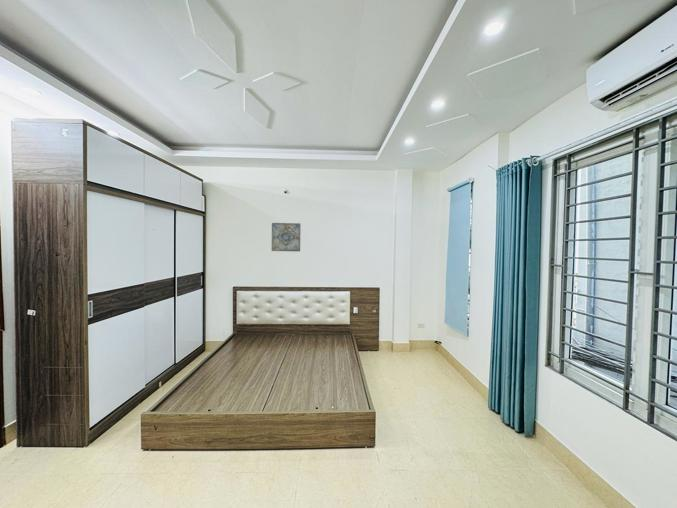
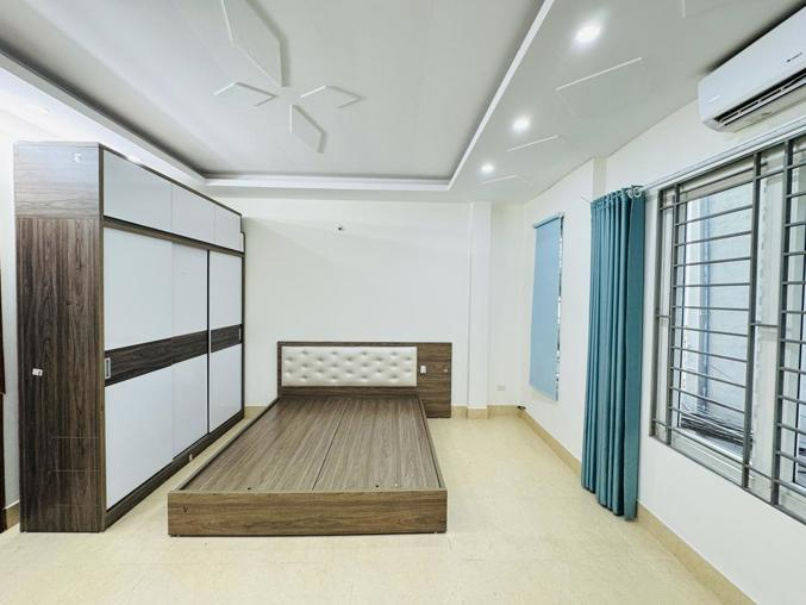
- wall art [271,222,302,252]
